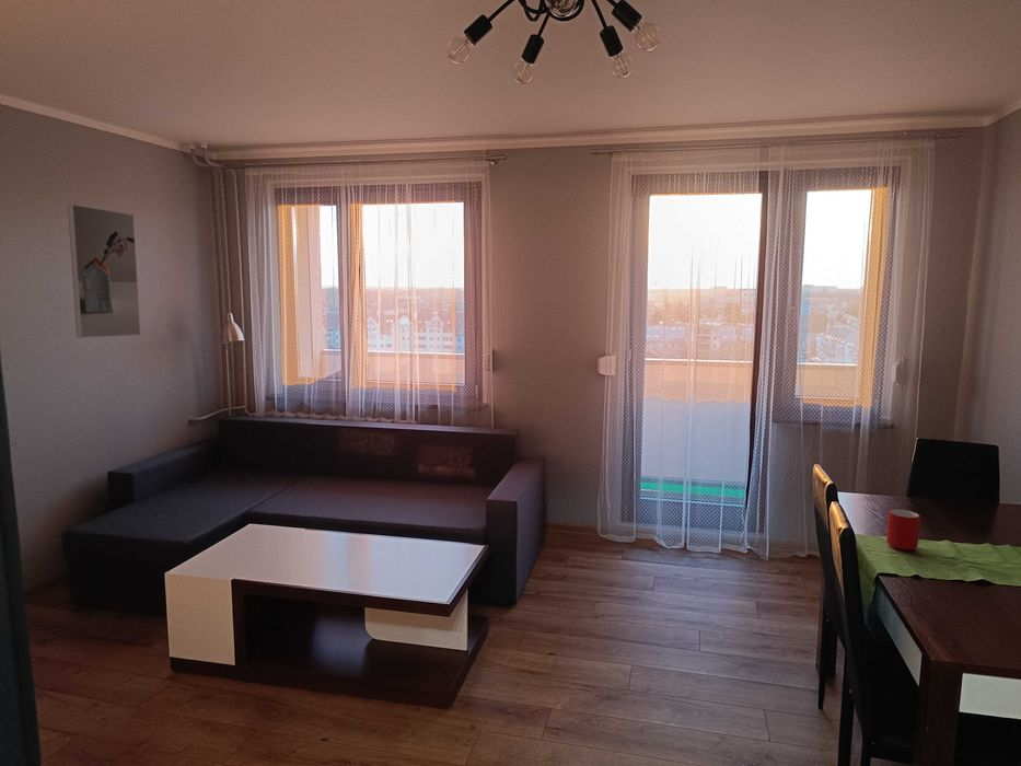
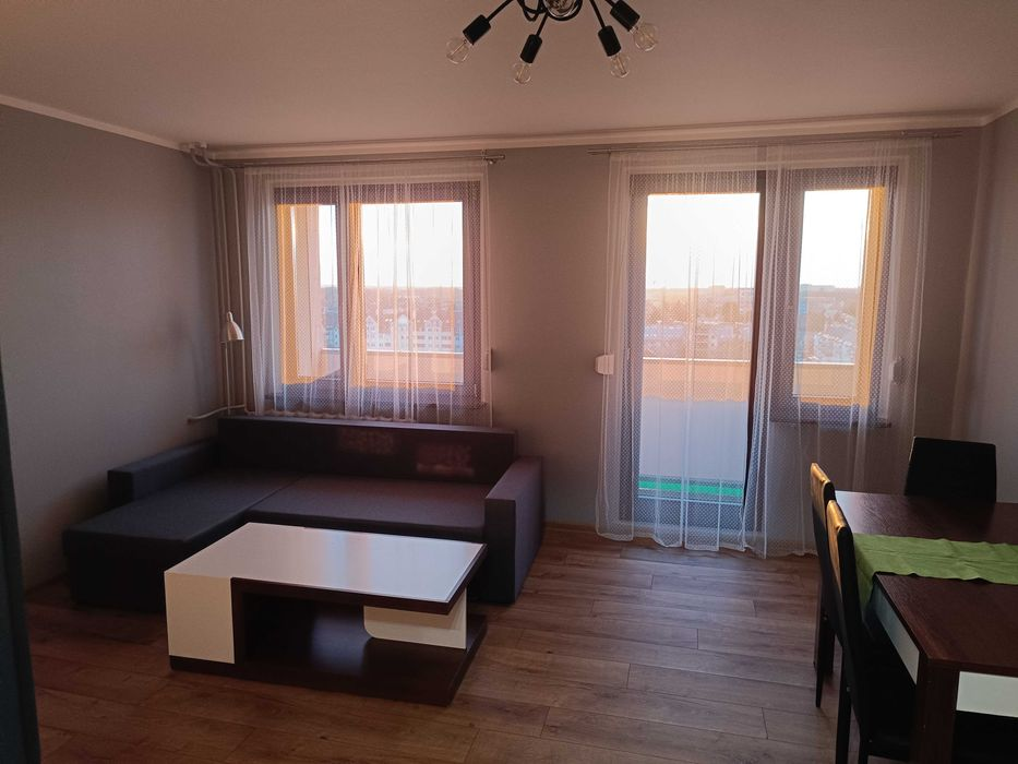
- cup [885,509,921,552]
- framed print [67,204,141,339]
